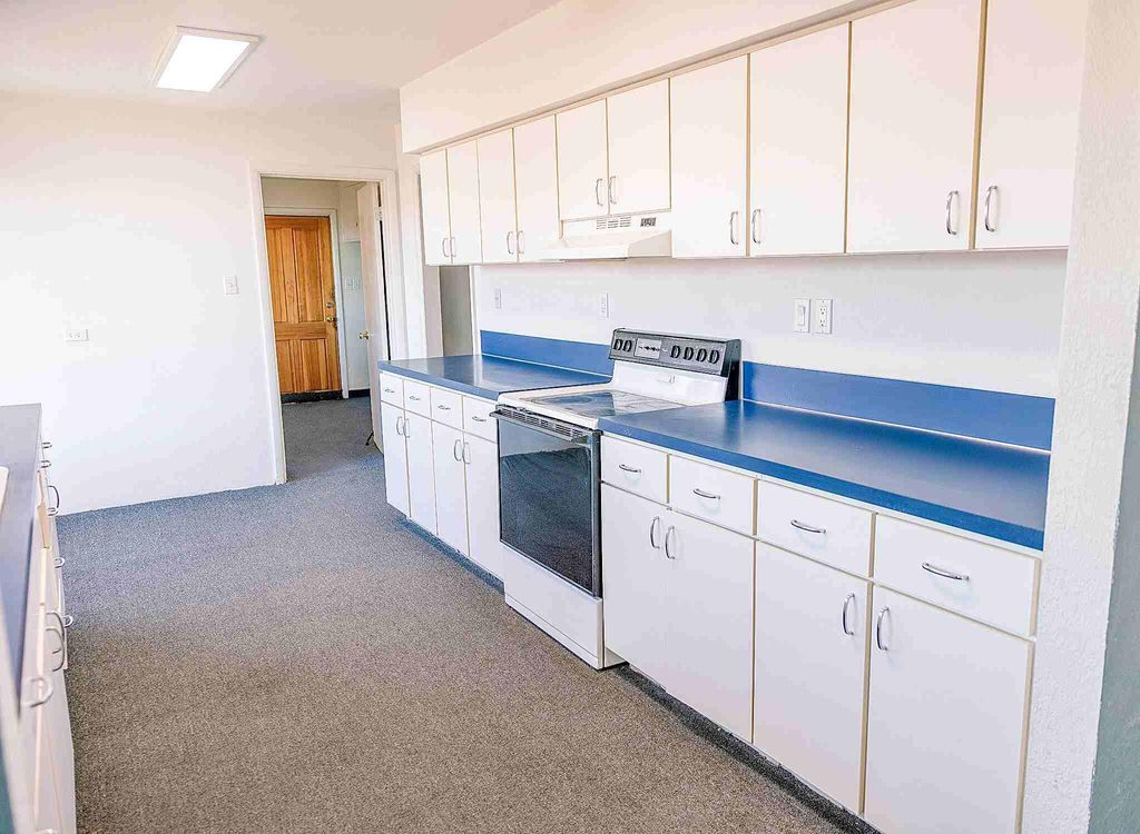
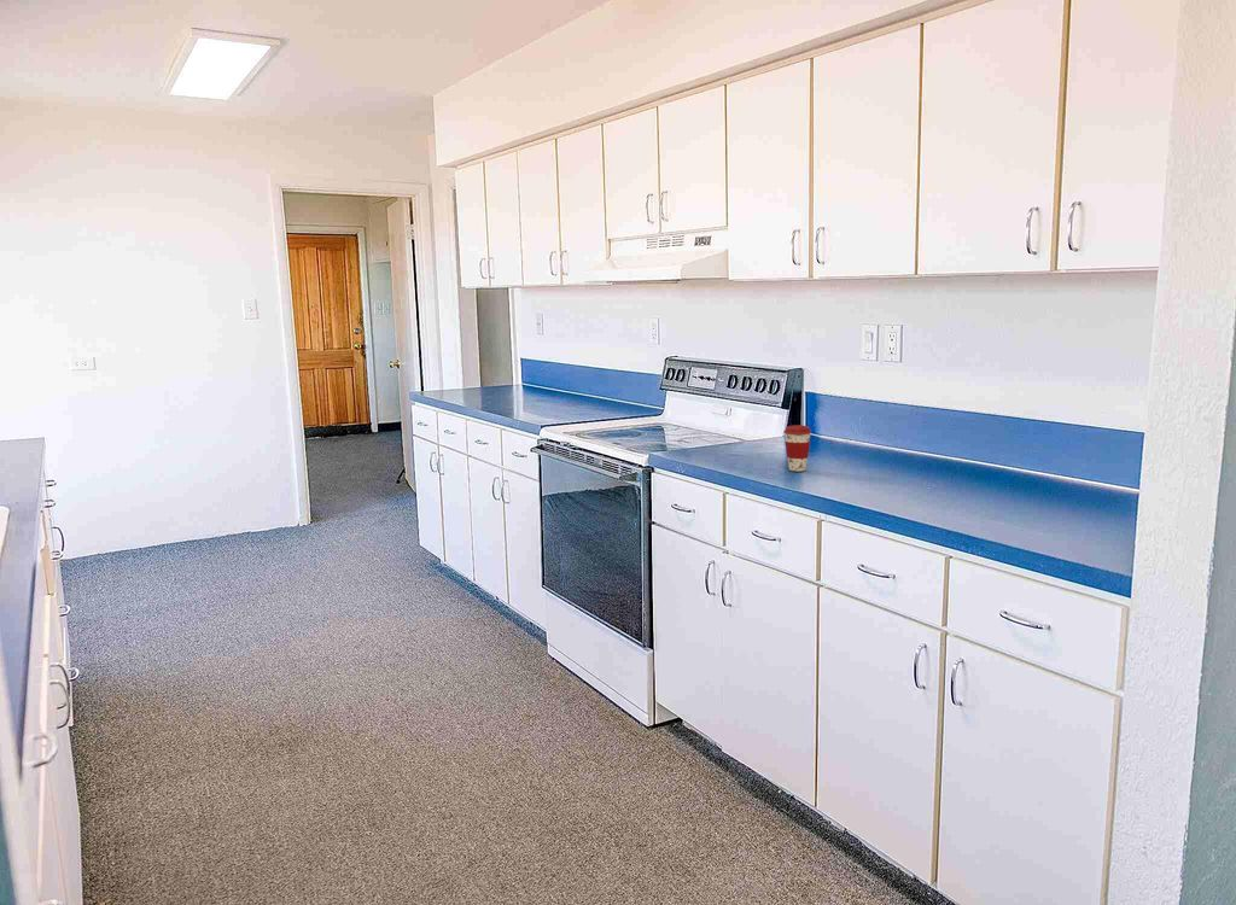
+ coffee cup [783,424,812,473]
